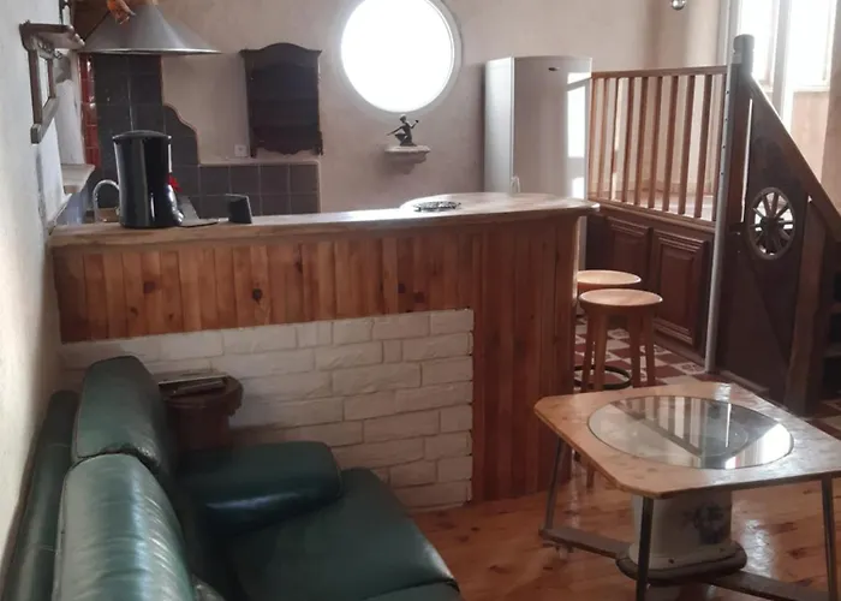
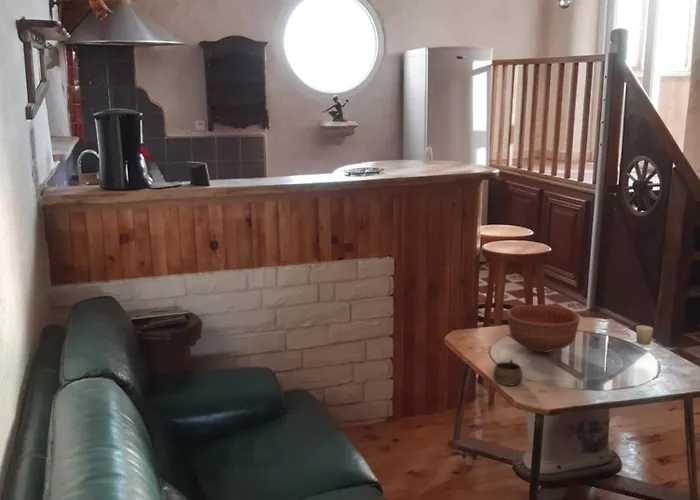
+ bowl [506,304,581,354]
+ candle [635,324,654,346]
+ cup [492,358,524,387]
